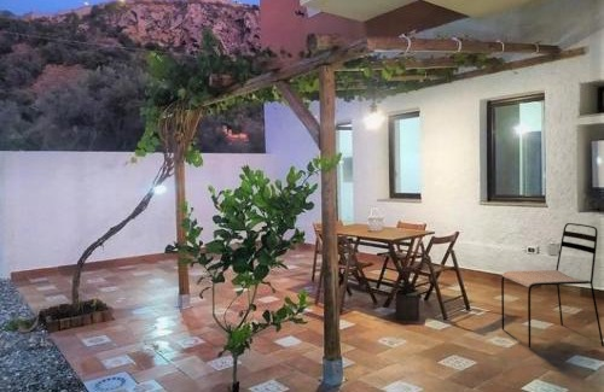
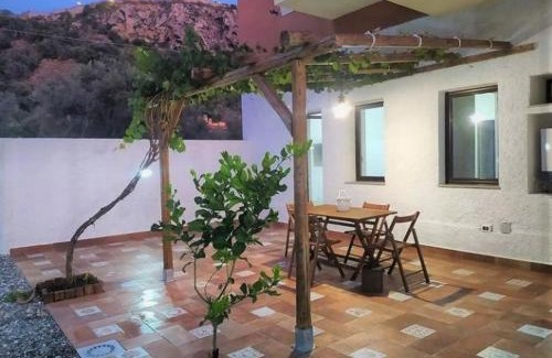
- dining chair [500,222,604,349]
